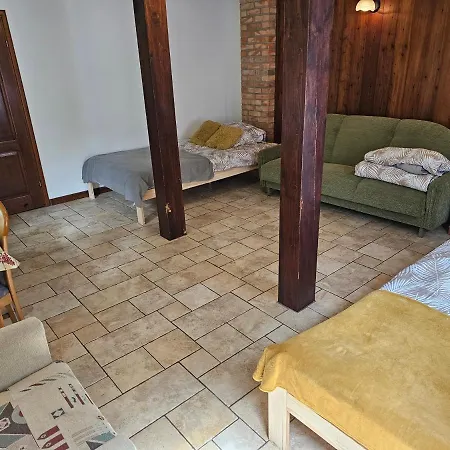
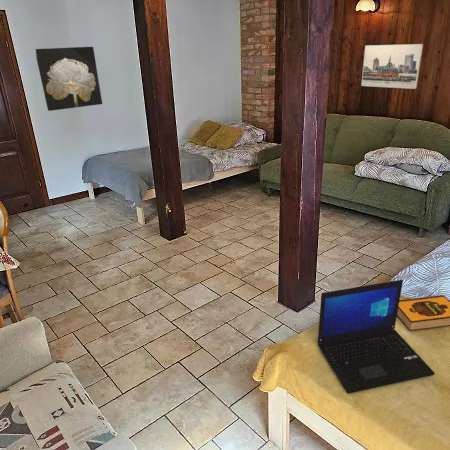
+ hardback book [397,294,450,332]
+ wall art [34,46,103,112]
+ laptop [317,279,436,395]
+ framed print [360,43,424,90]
